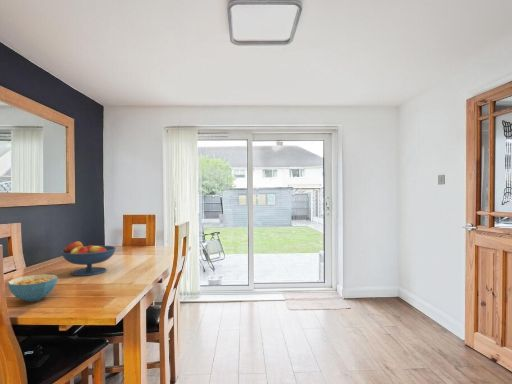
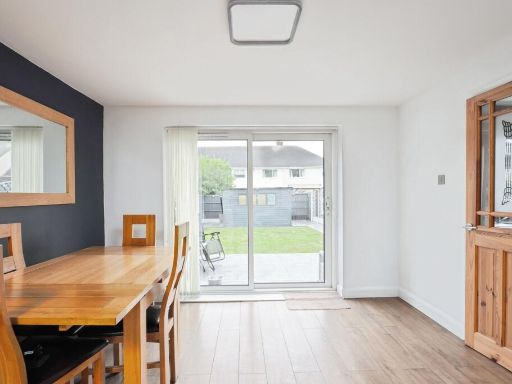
- cereal bowl [7,273,58,303]
- fruit bowl [60,240,117,277]
